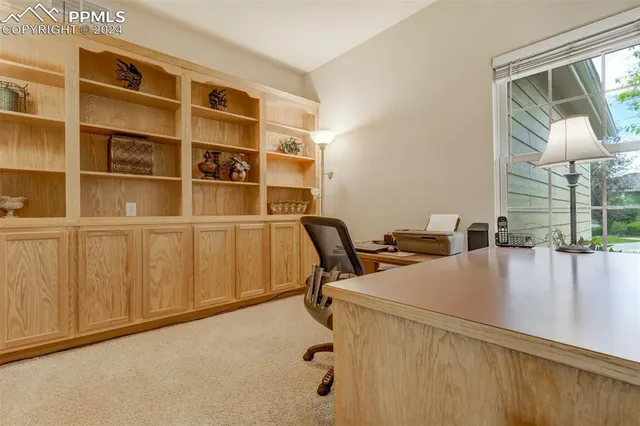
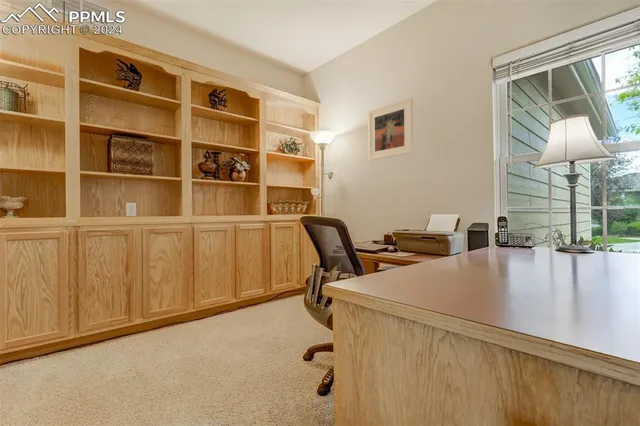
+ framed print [367,97,414,161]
